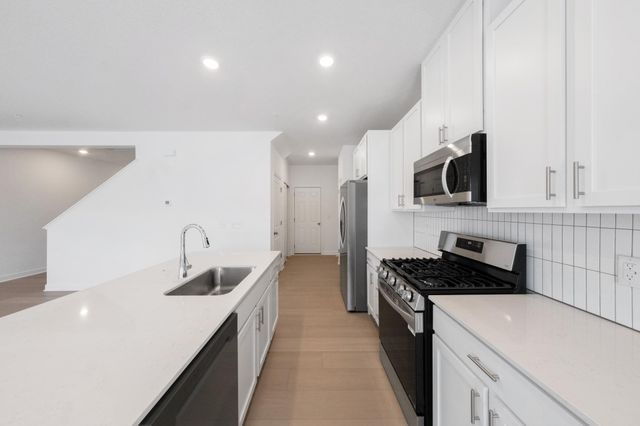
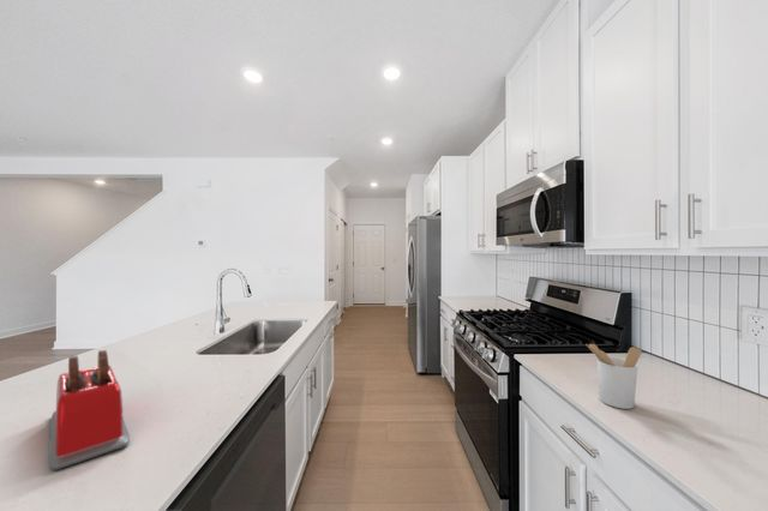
+ utensil holder [584,343,643,410]
+ toaster [48,349,131,471]
